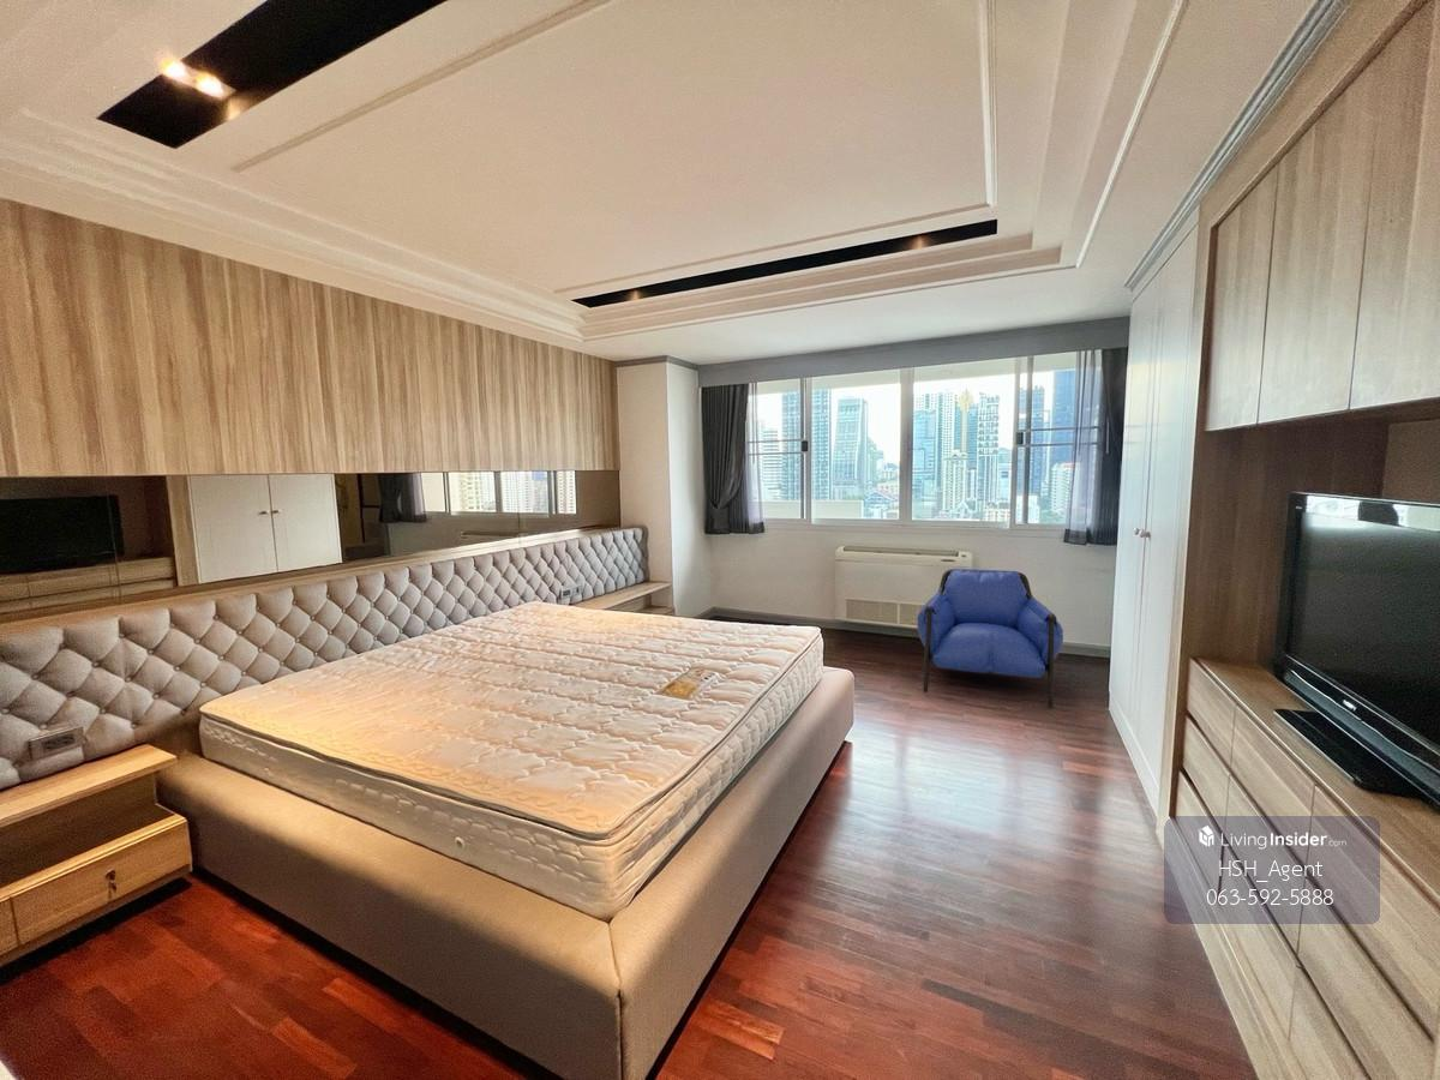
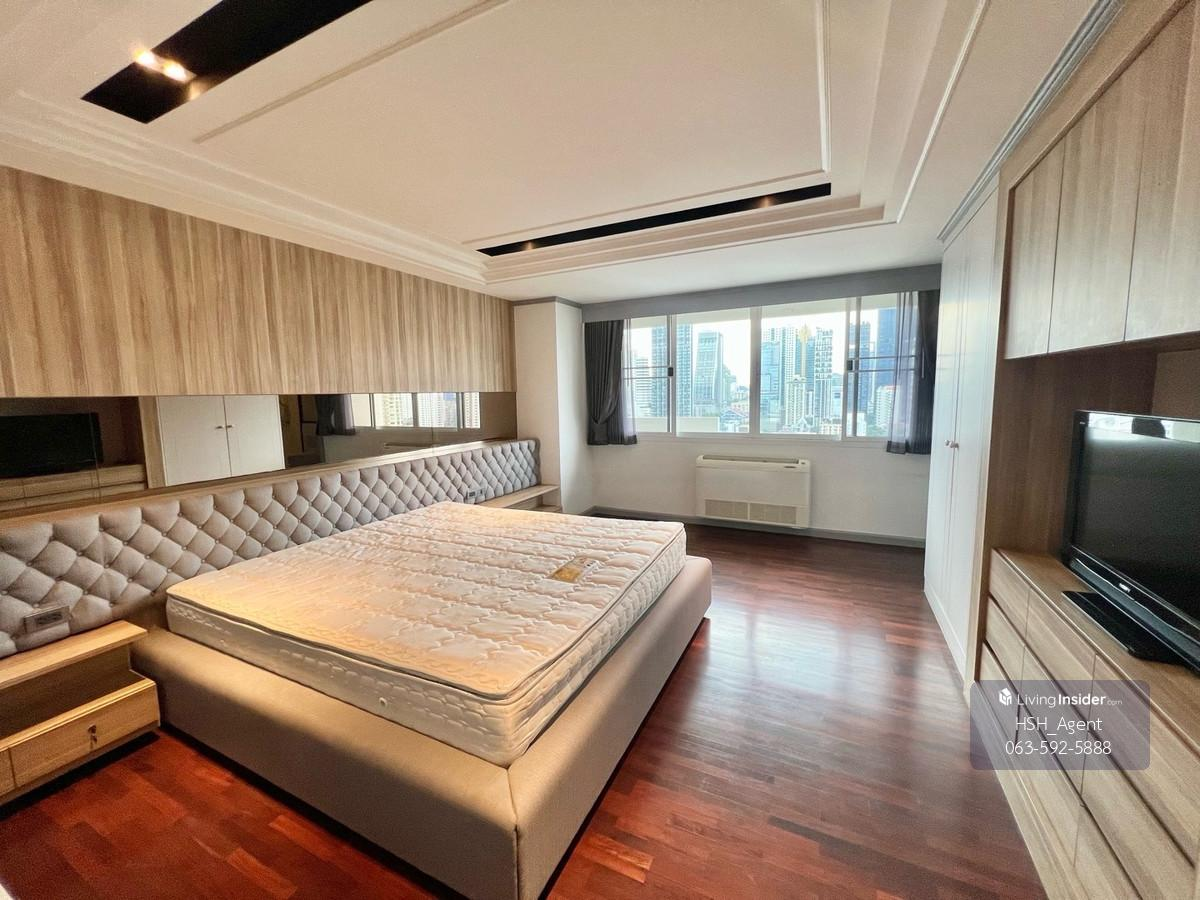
- armchair [916,568,1064,709]
